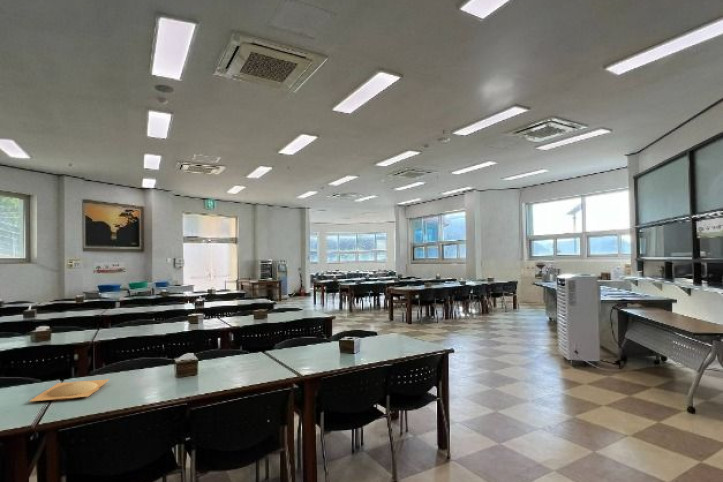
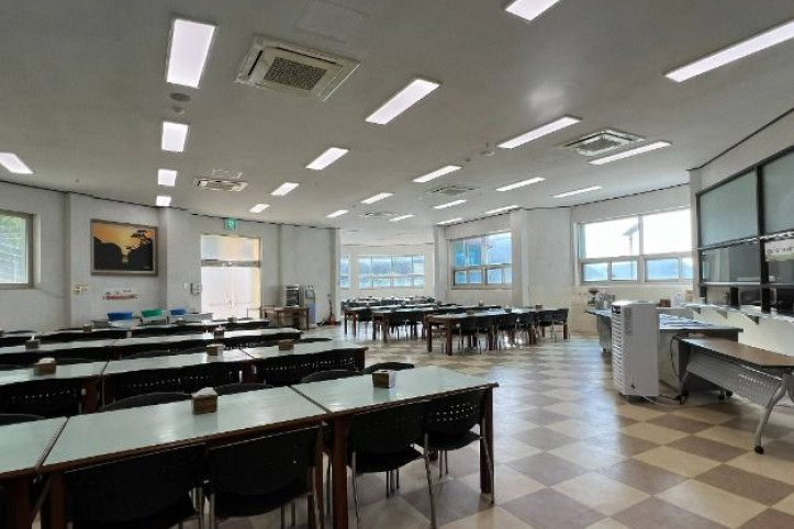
- plate [29,378,110,402]
